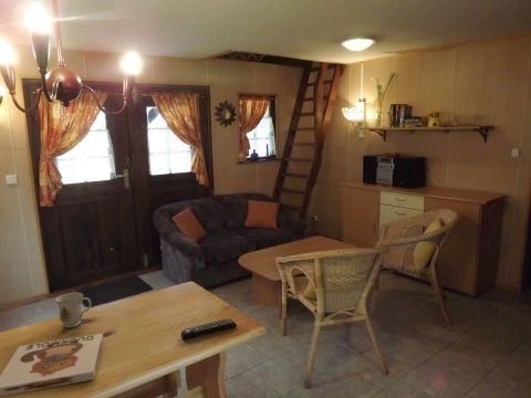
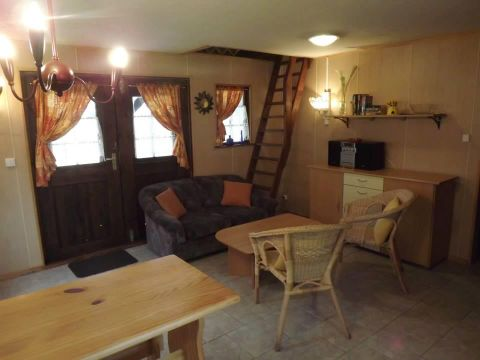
- remote control [180,317,238,341]
- mug [54,291,92,329]
- board game [0,333,104,397]
